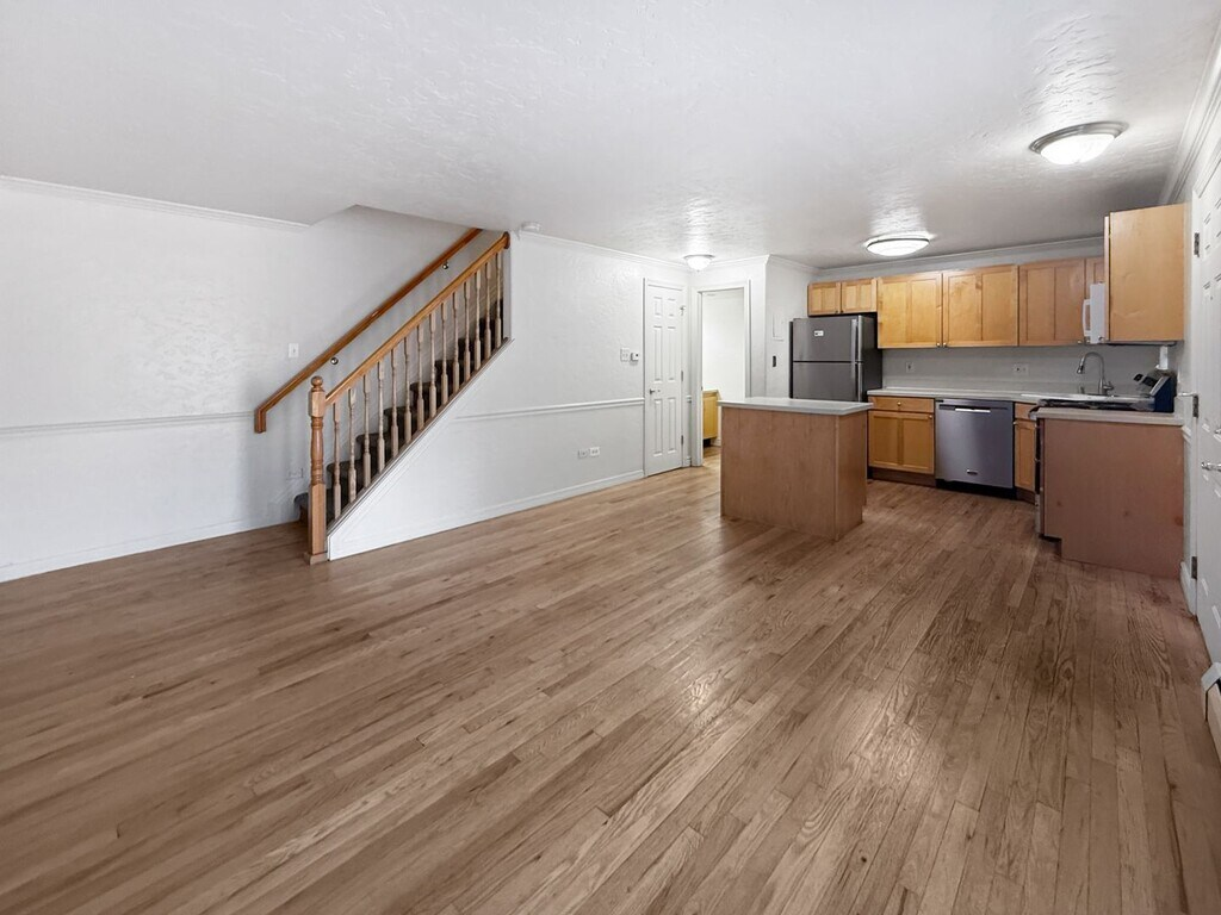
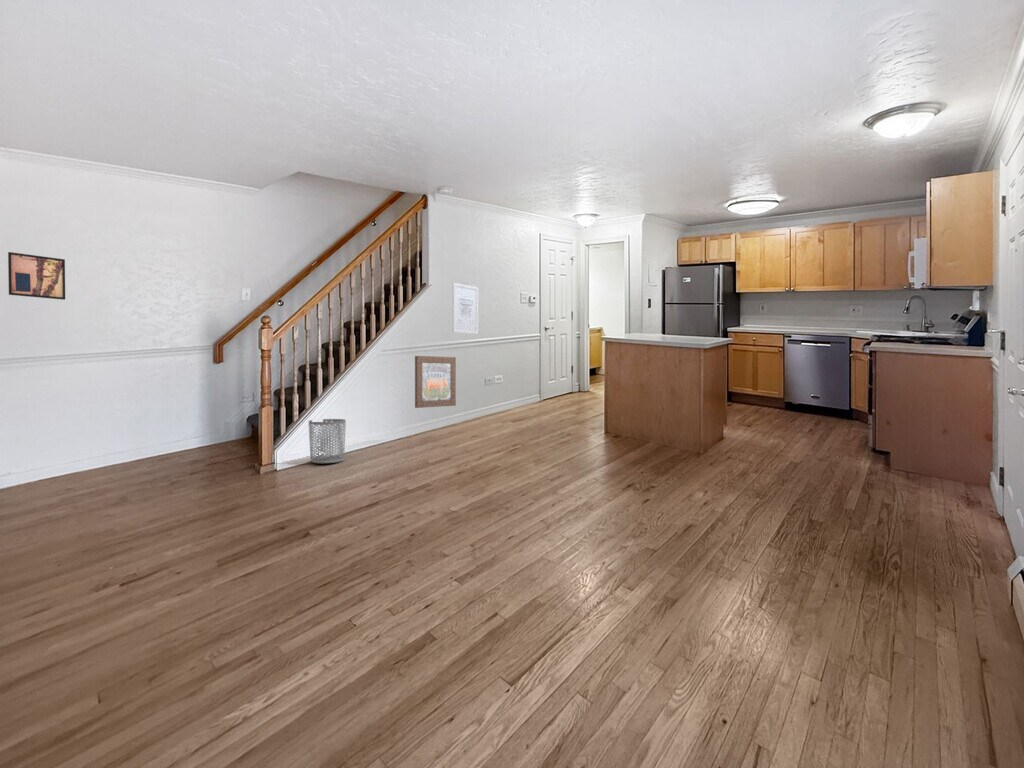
+ wall art [7,251,66,301]
+ wall art [452,282,479,335]
+ waste bin [308,418,347,464]
+ wall art [414,355,457,409]
